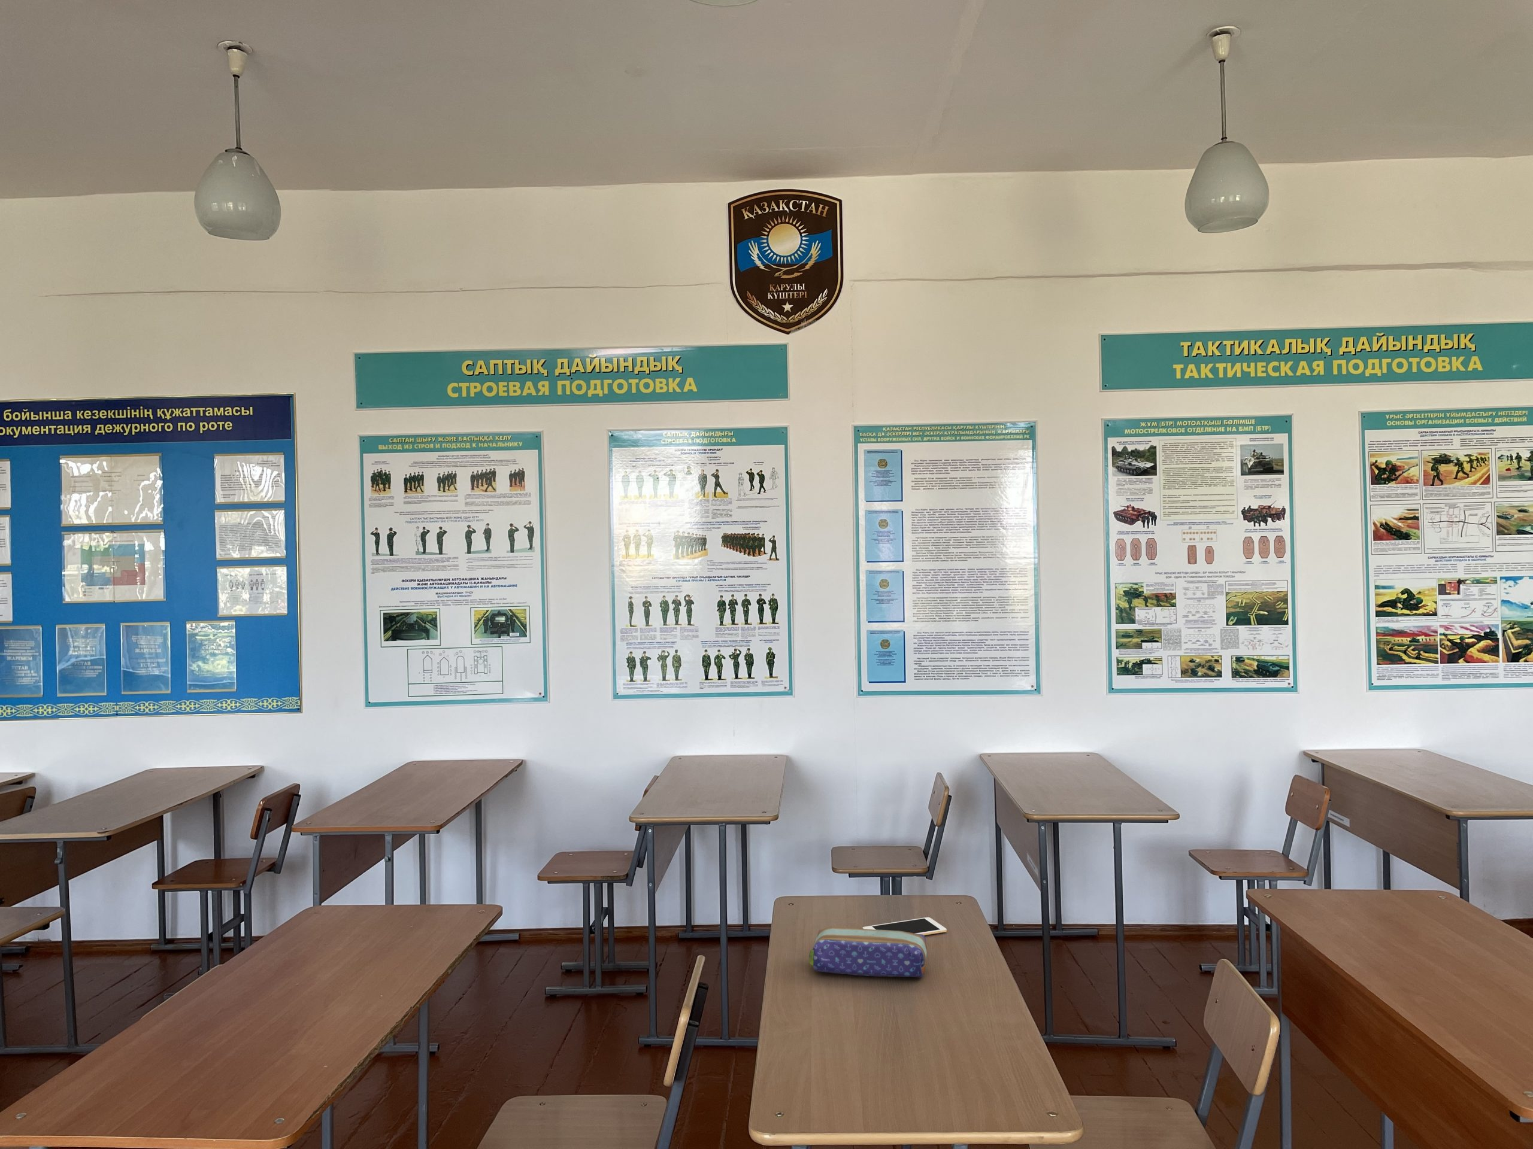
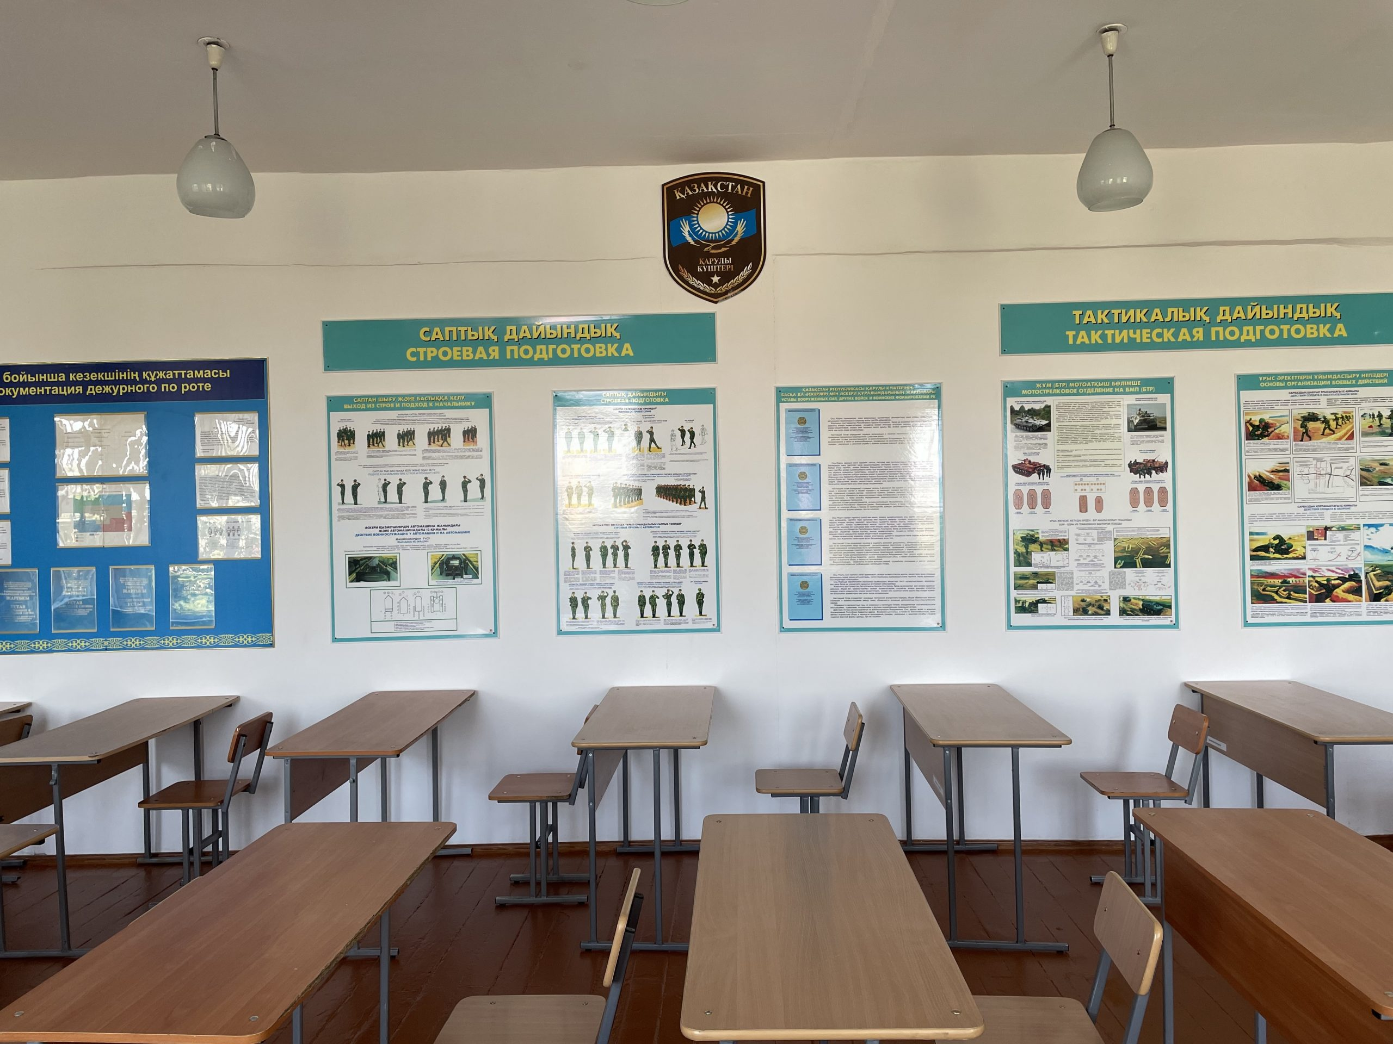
- cell phone [862,917,948,935]
- pencil case [809,927,927,979]
